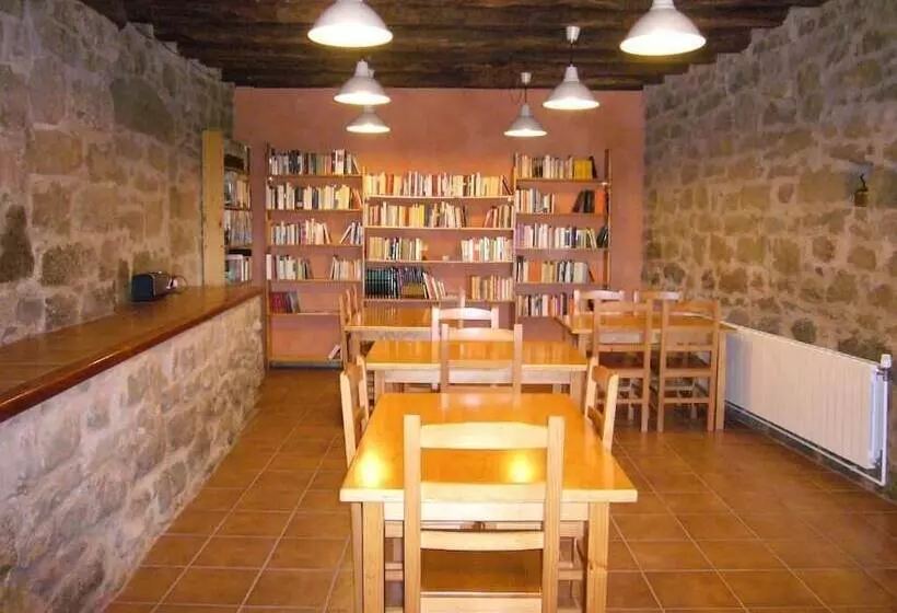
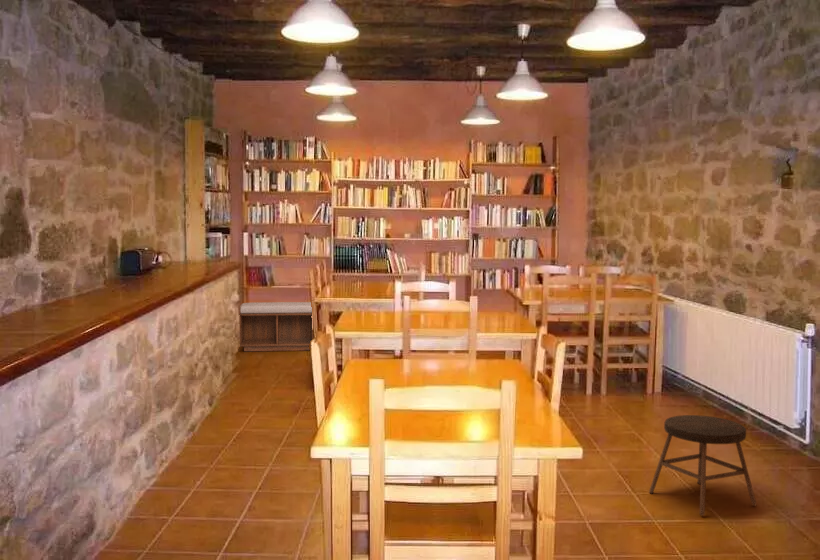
+ bench [238,301,315,352]
+ stool [648,414,757,517]
